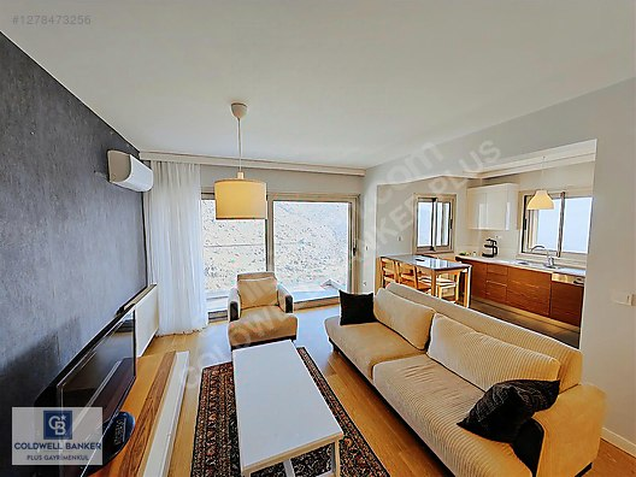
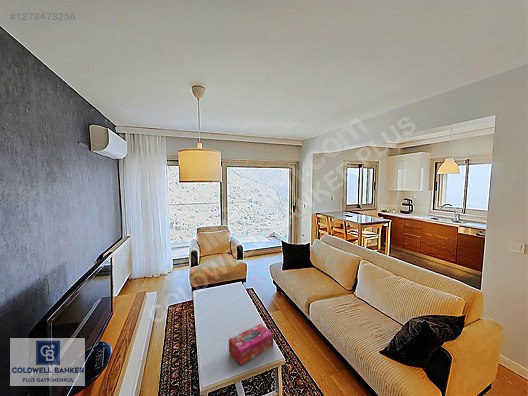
+ tissue box [228,323,274,366]
